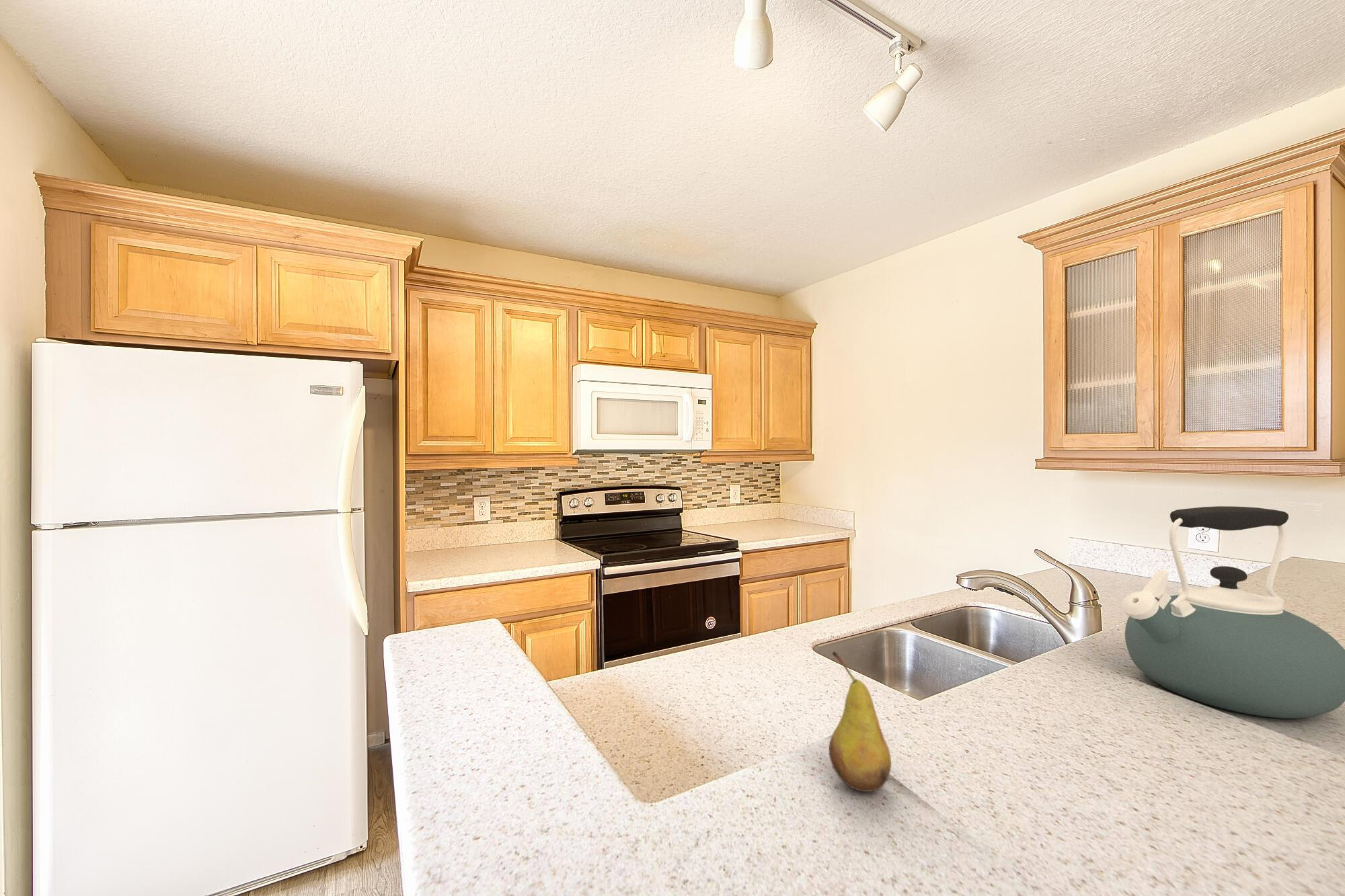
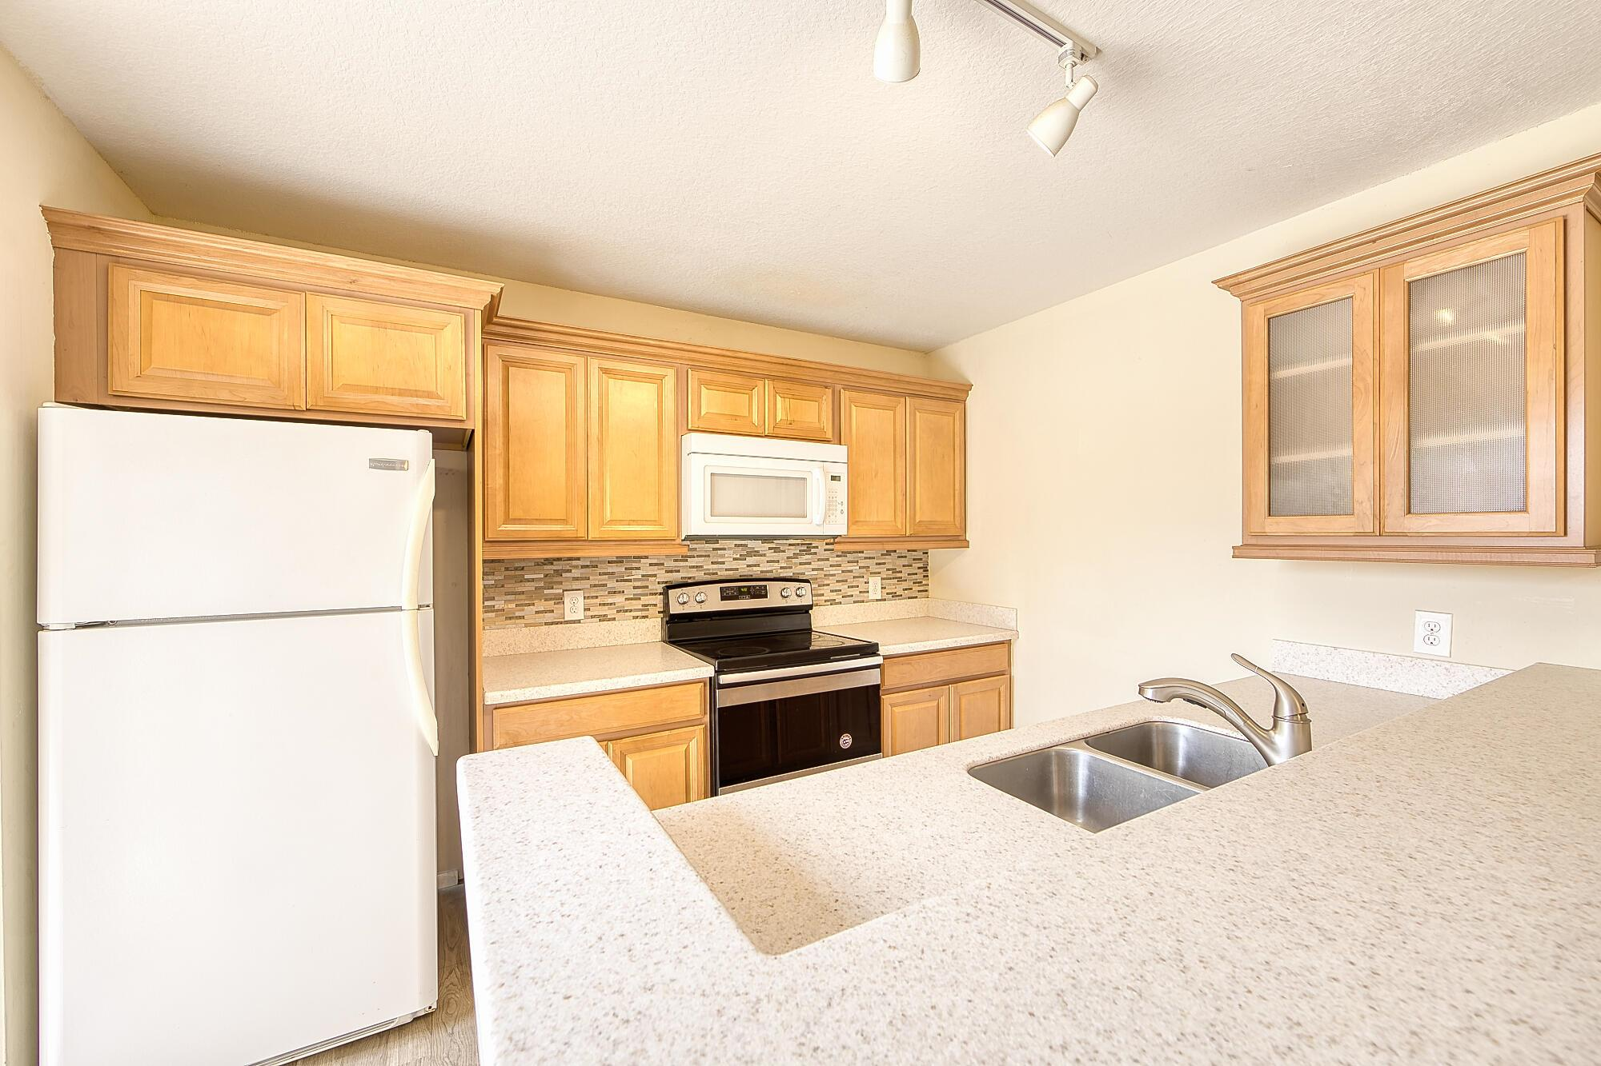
- fruit [829,651,892,792]
- kettle [1121,505,1345,719]
